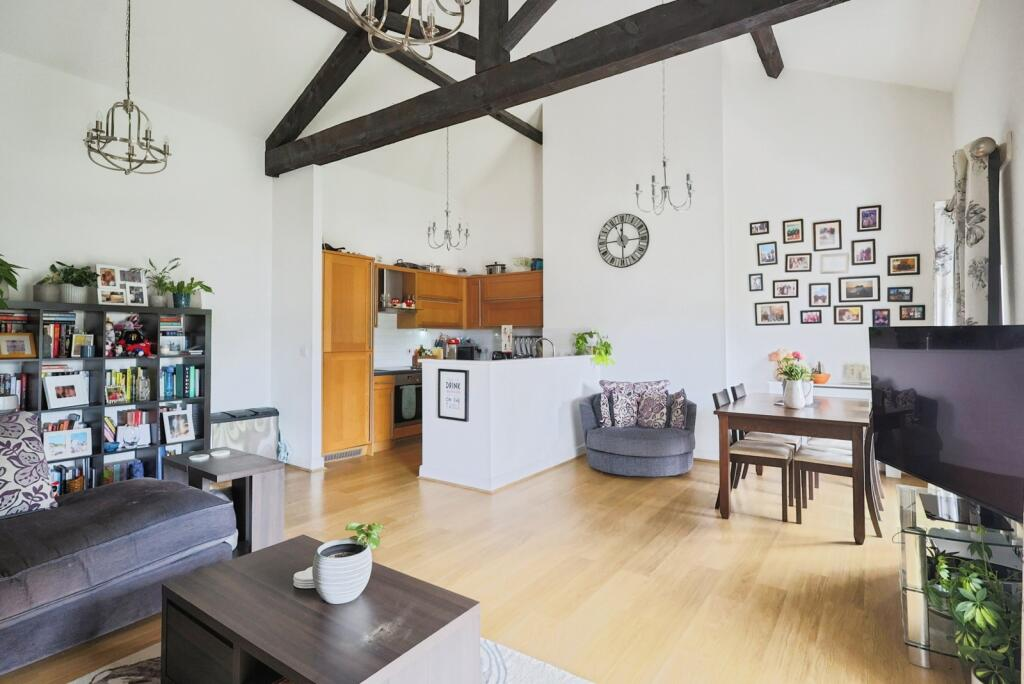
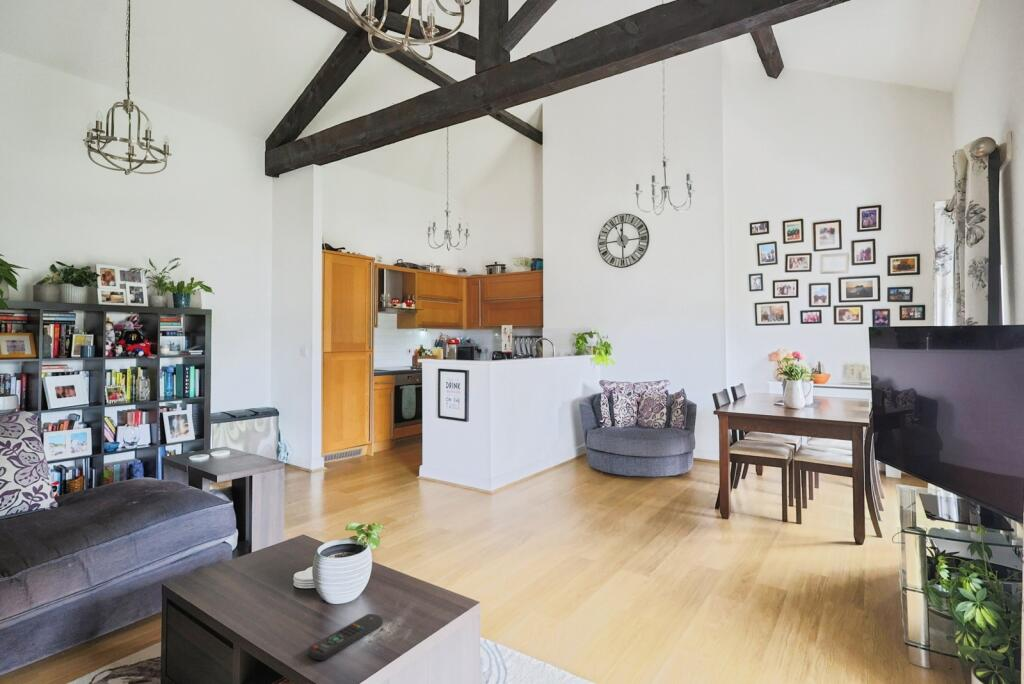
+ remote control [308,613,384,661]
